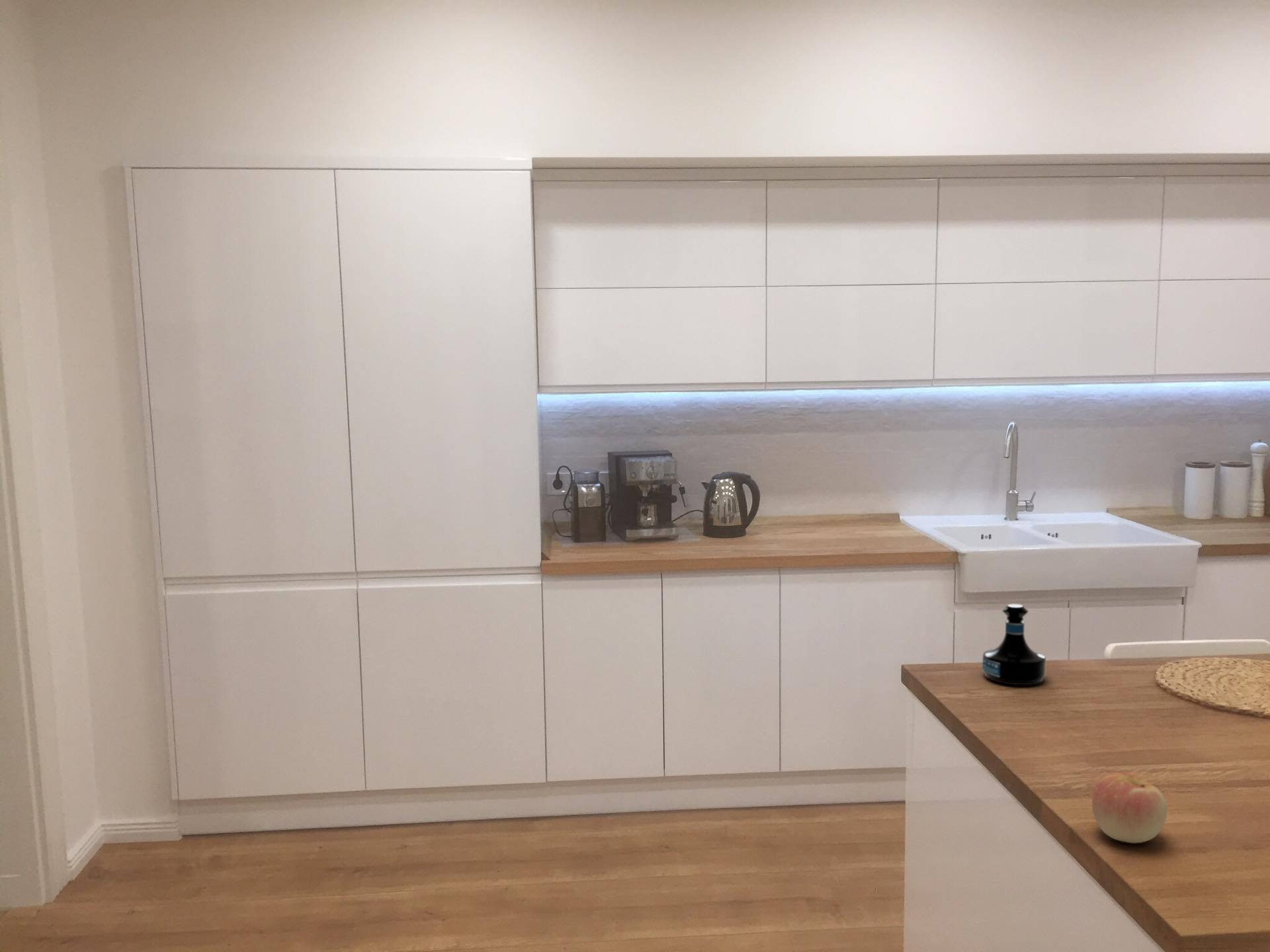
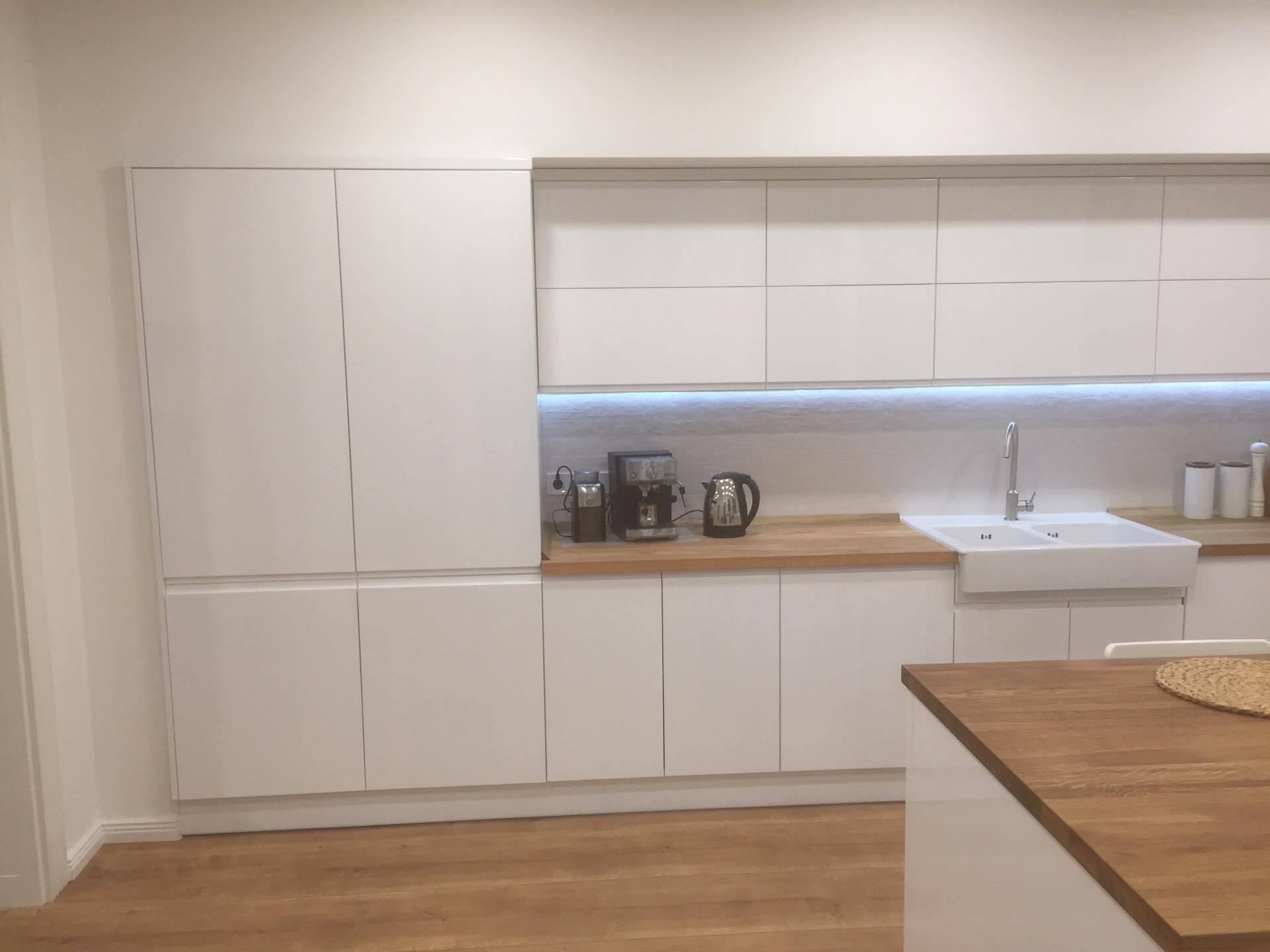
- apple [1091,772,1167,844]
- tequila bottle [982,604,1046,686]
